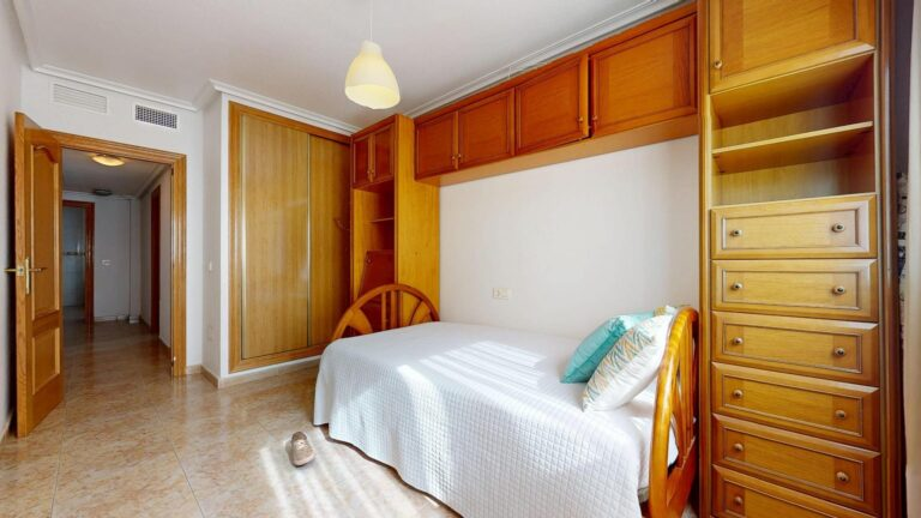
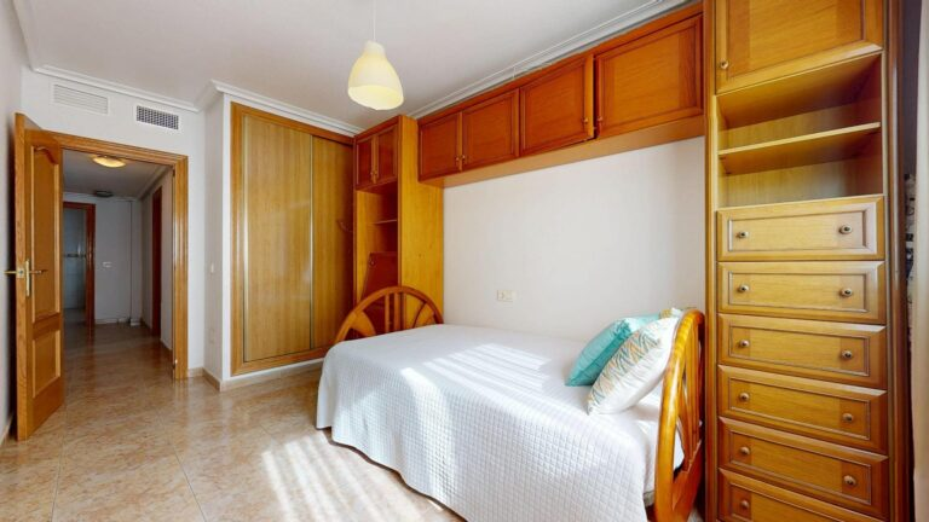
- sneaker [290,430,315,466]
